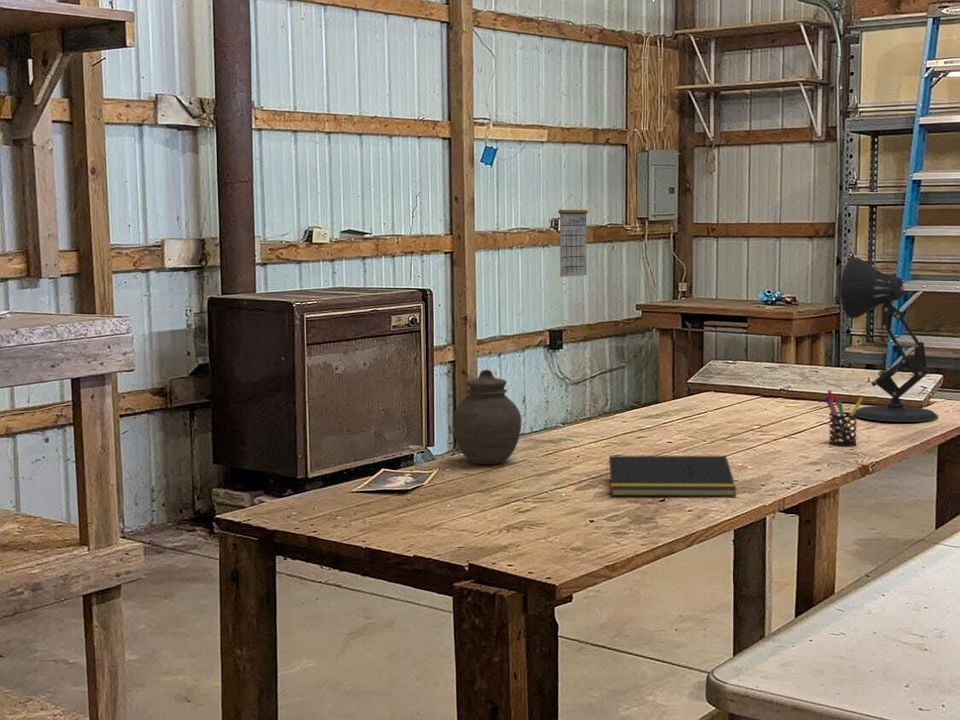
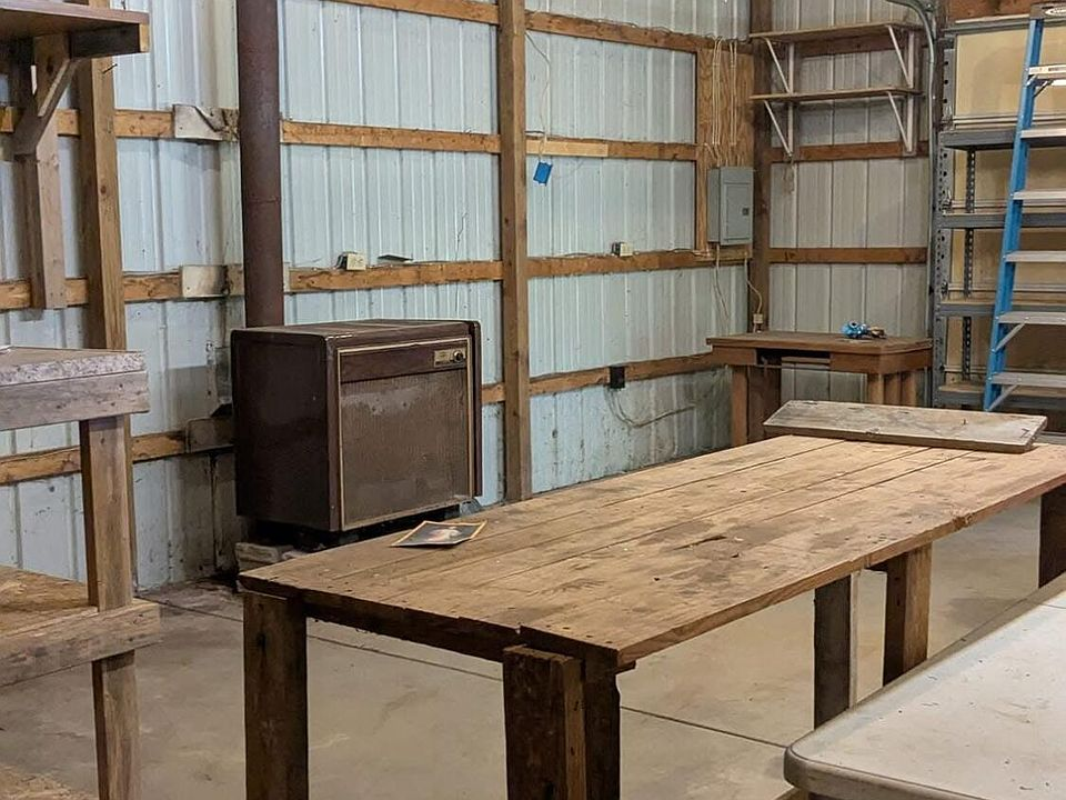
- jar [452,369,522,465]
- calendar [558,193,589,278]
- notepad [605,455,738,497]
- desk lamp [840,256,939,423]
- pen holder [824,389,864,448]
